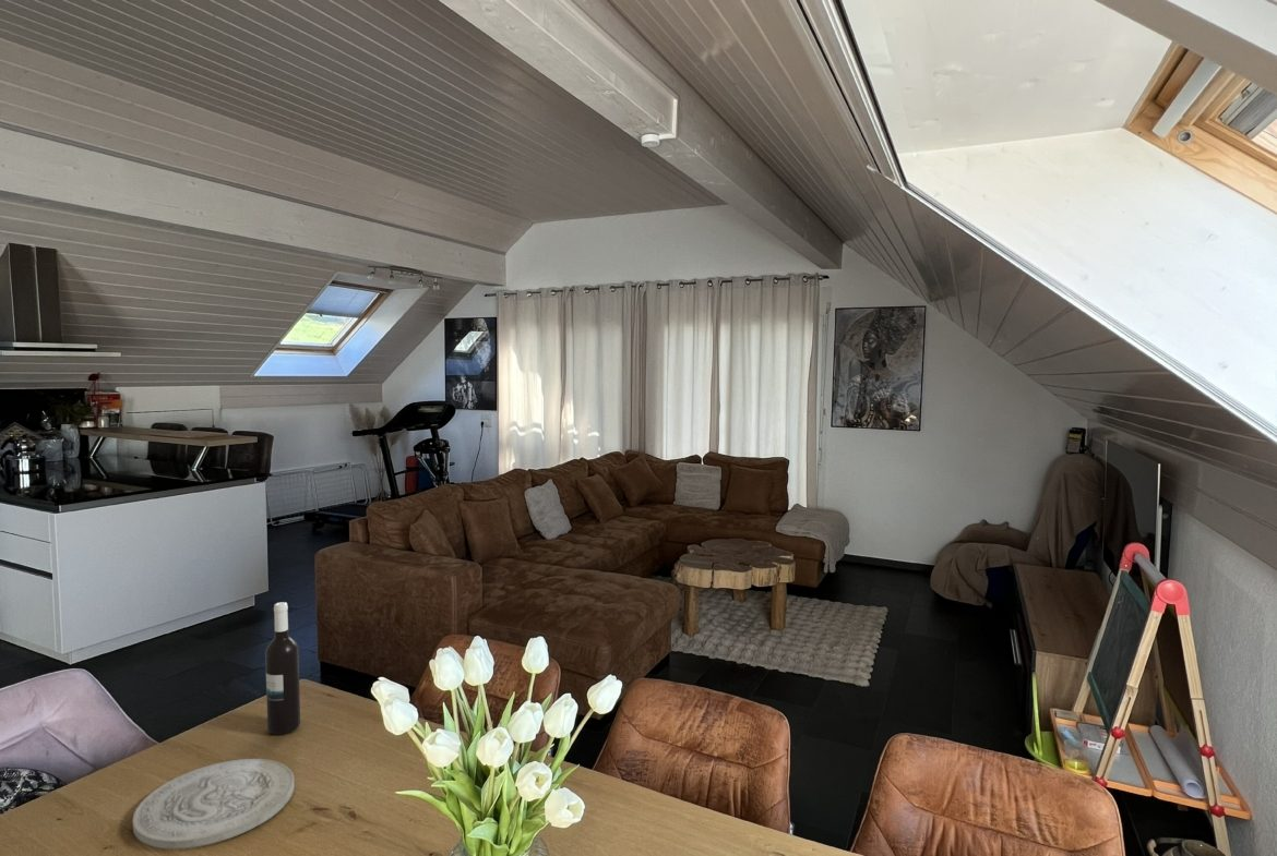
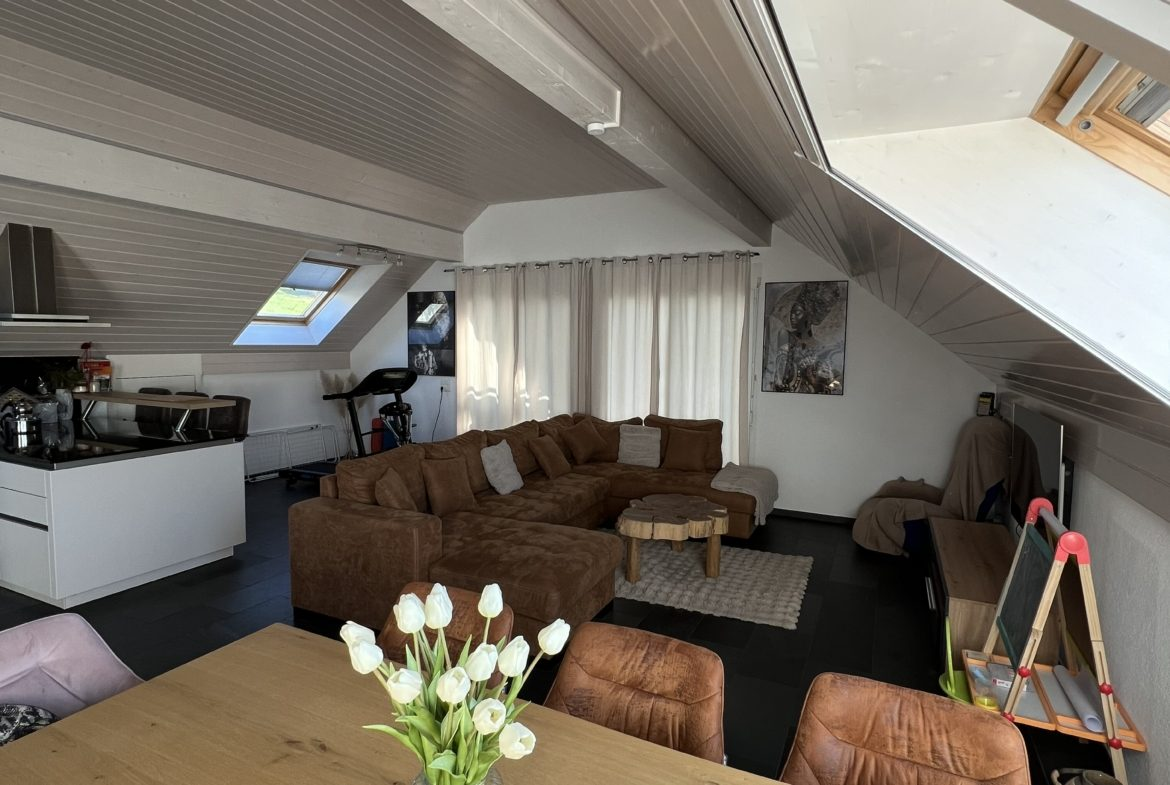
- plate [131,758,296,849]
- wine bottle [264,601,301,736]
